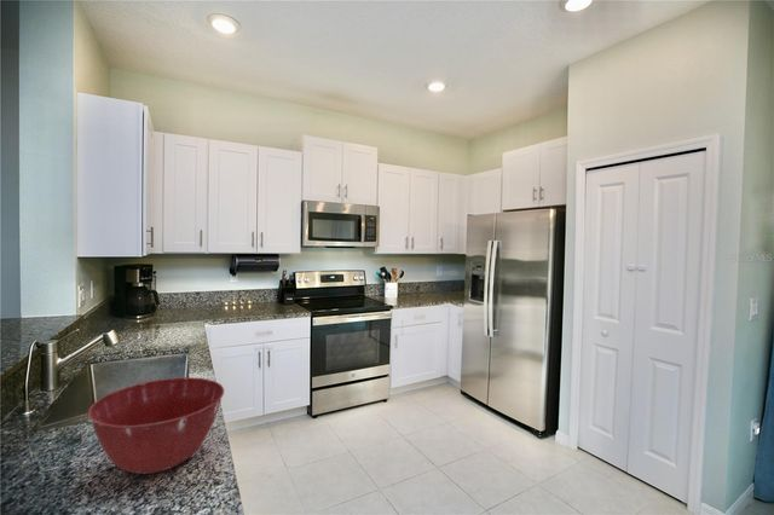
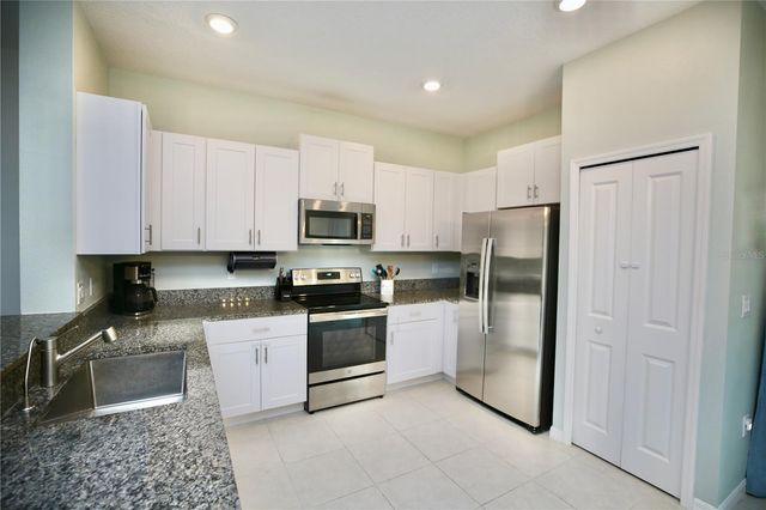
- mixing bowl [87,376,225,475]
